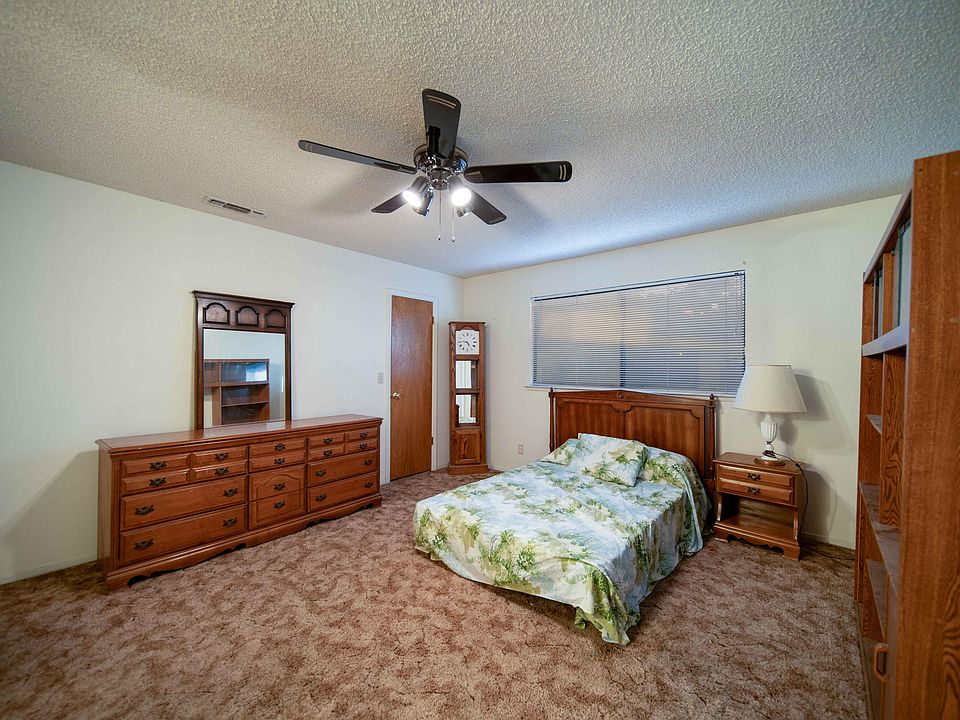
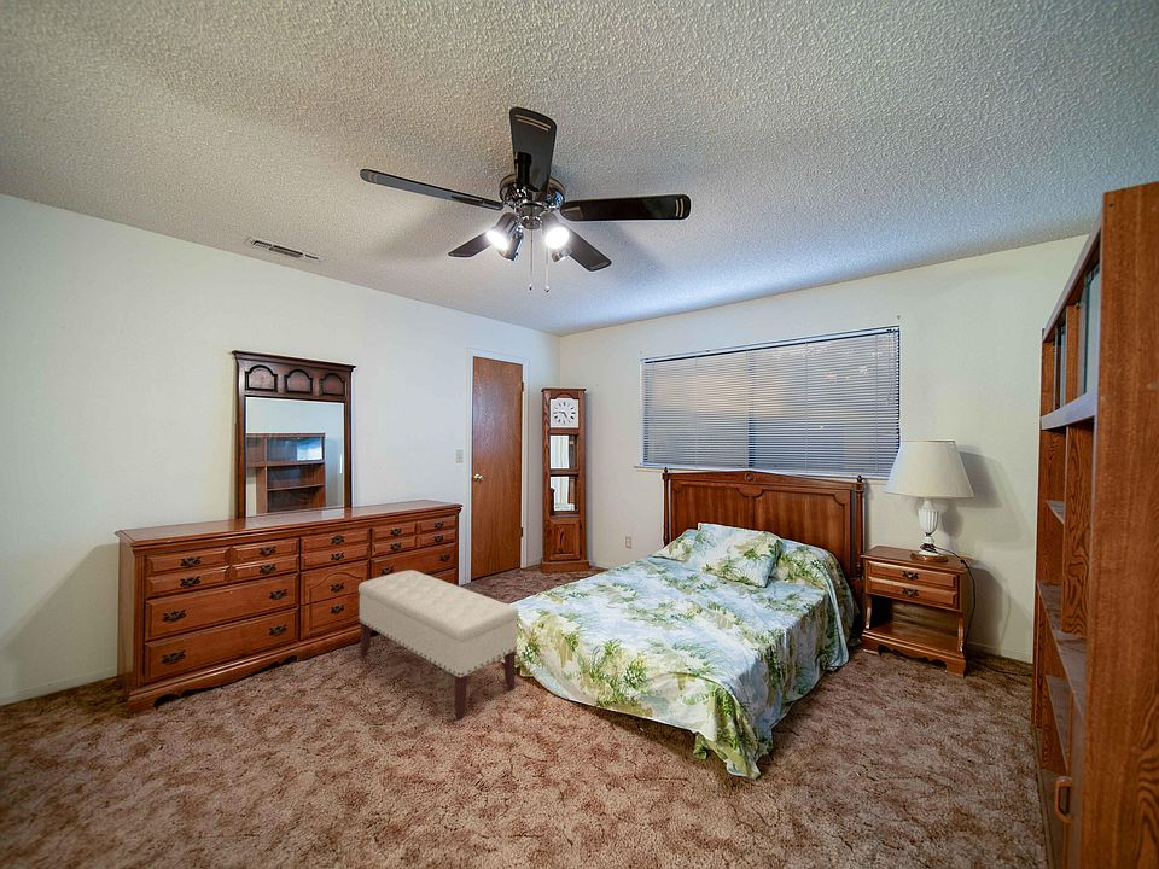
+ bench [357,568,519,721]
